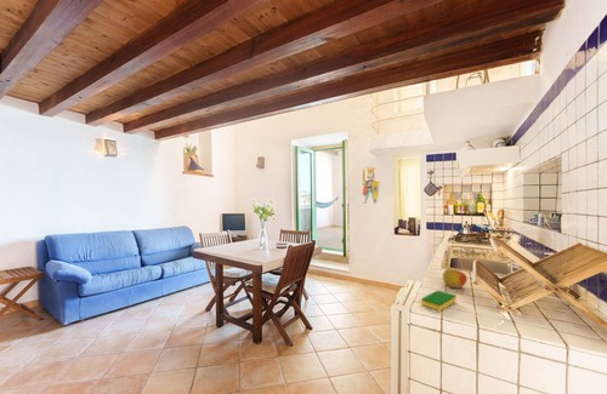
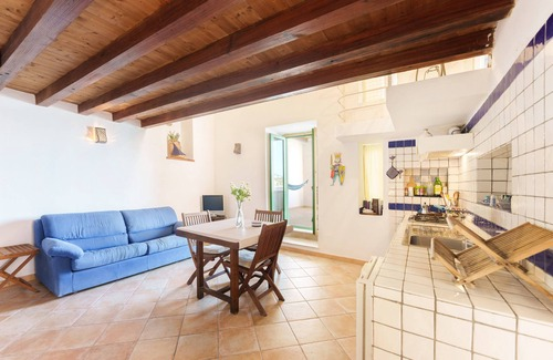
- apple [442,268,469,290]
- dish sponge [420,290,458,312]
